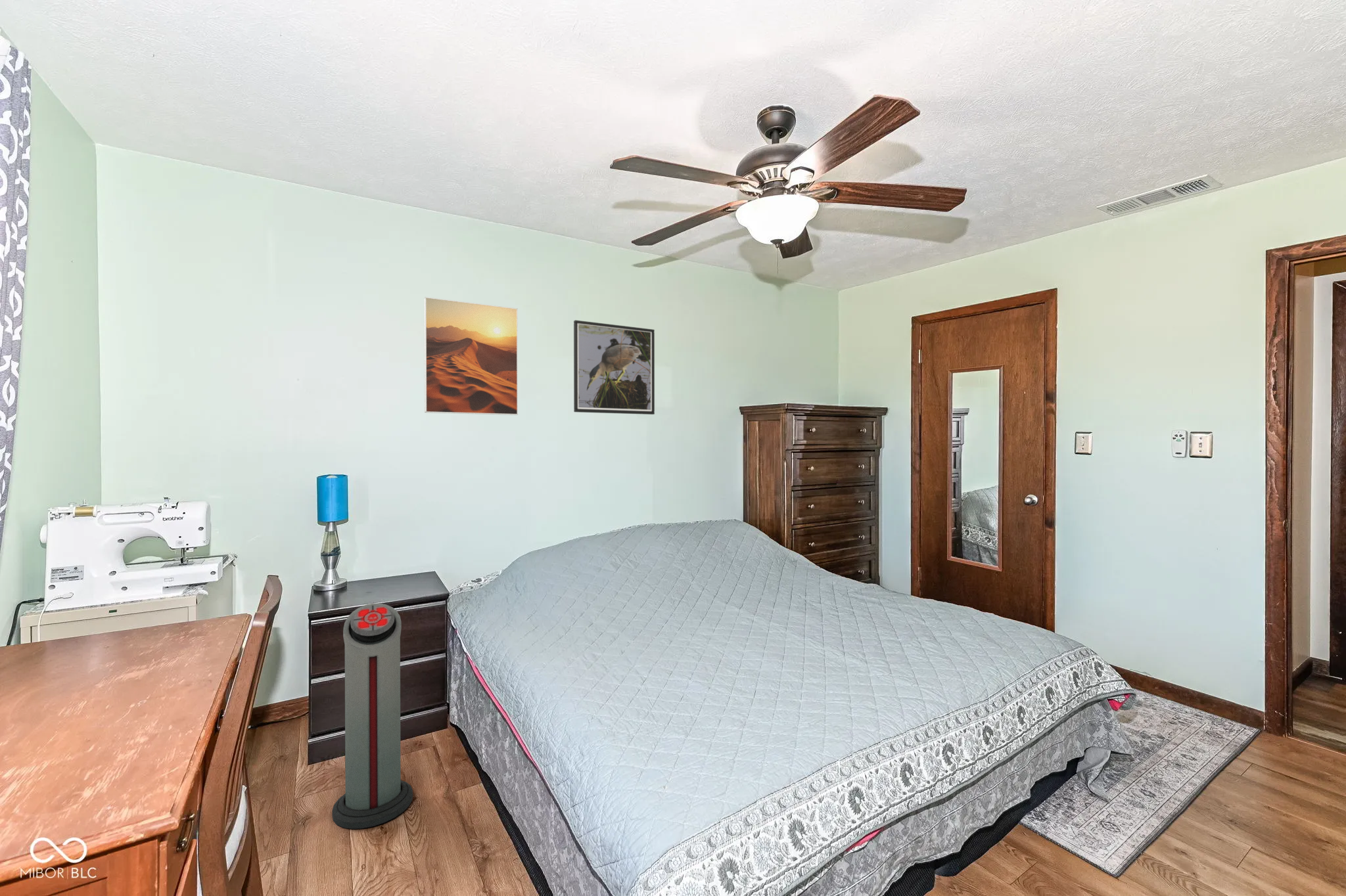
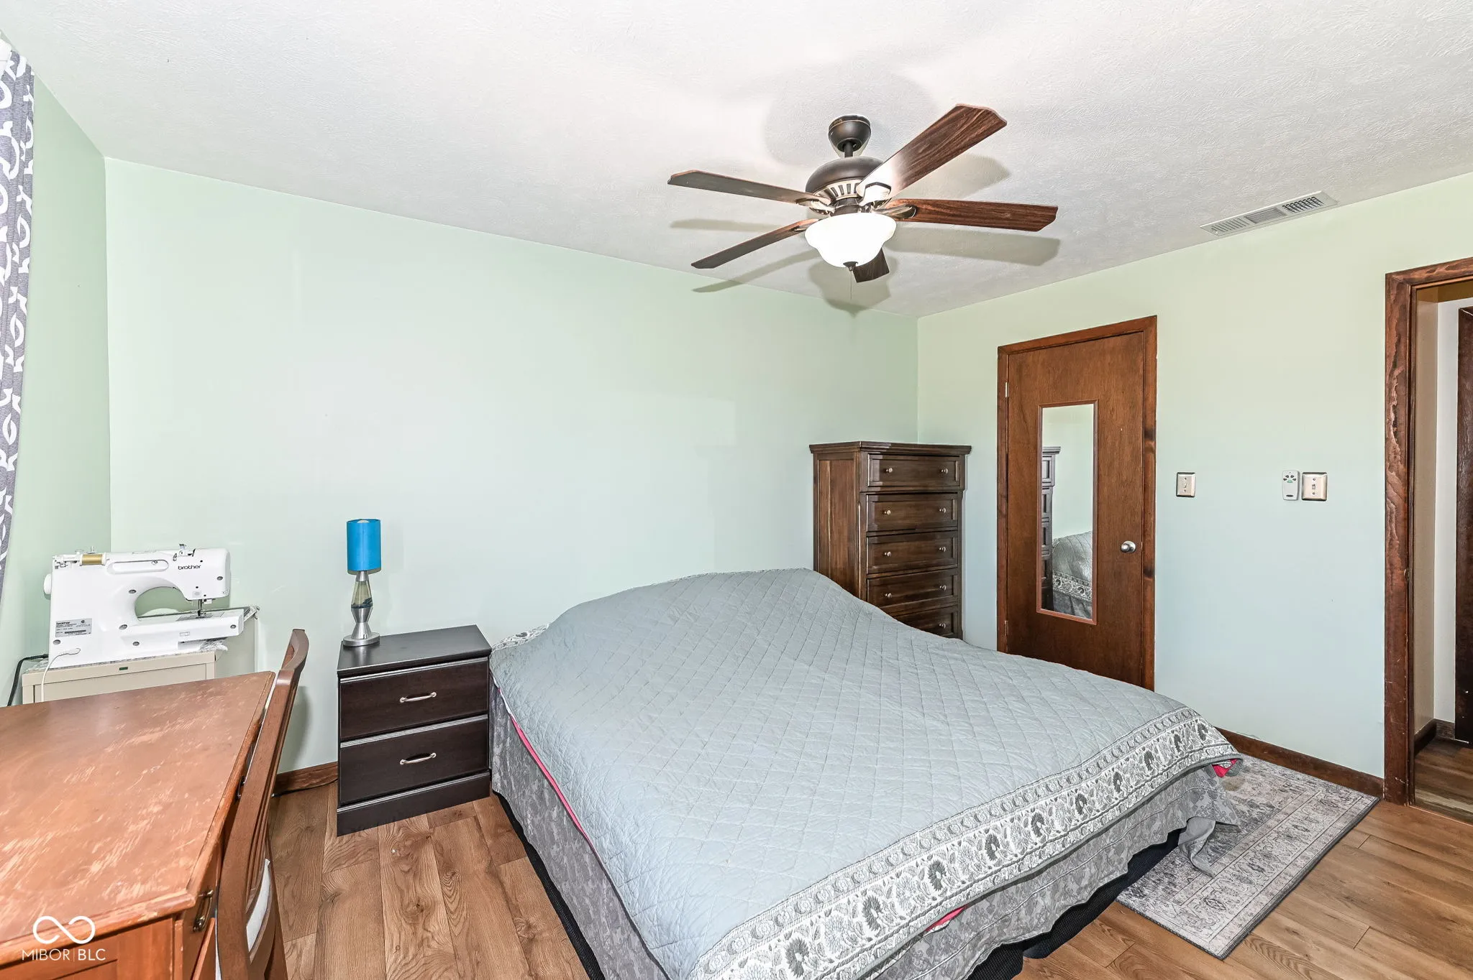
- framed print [423,296,519,416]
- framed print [573,319,655,415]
- air purifier [331,602,413,830]
